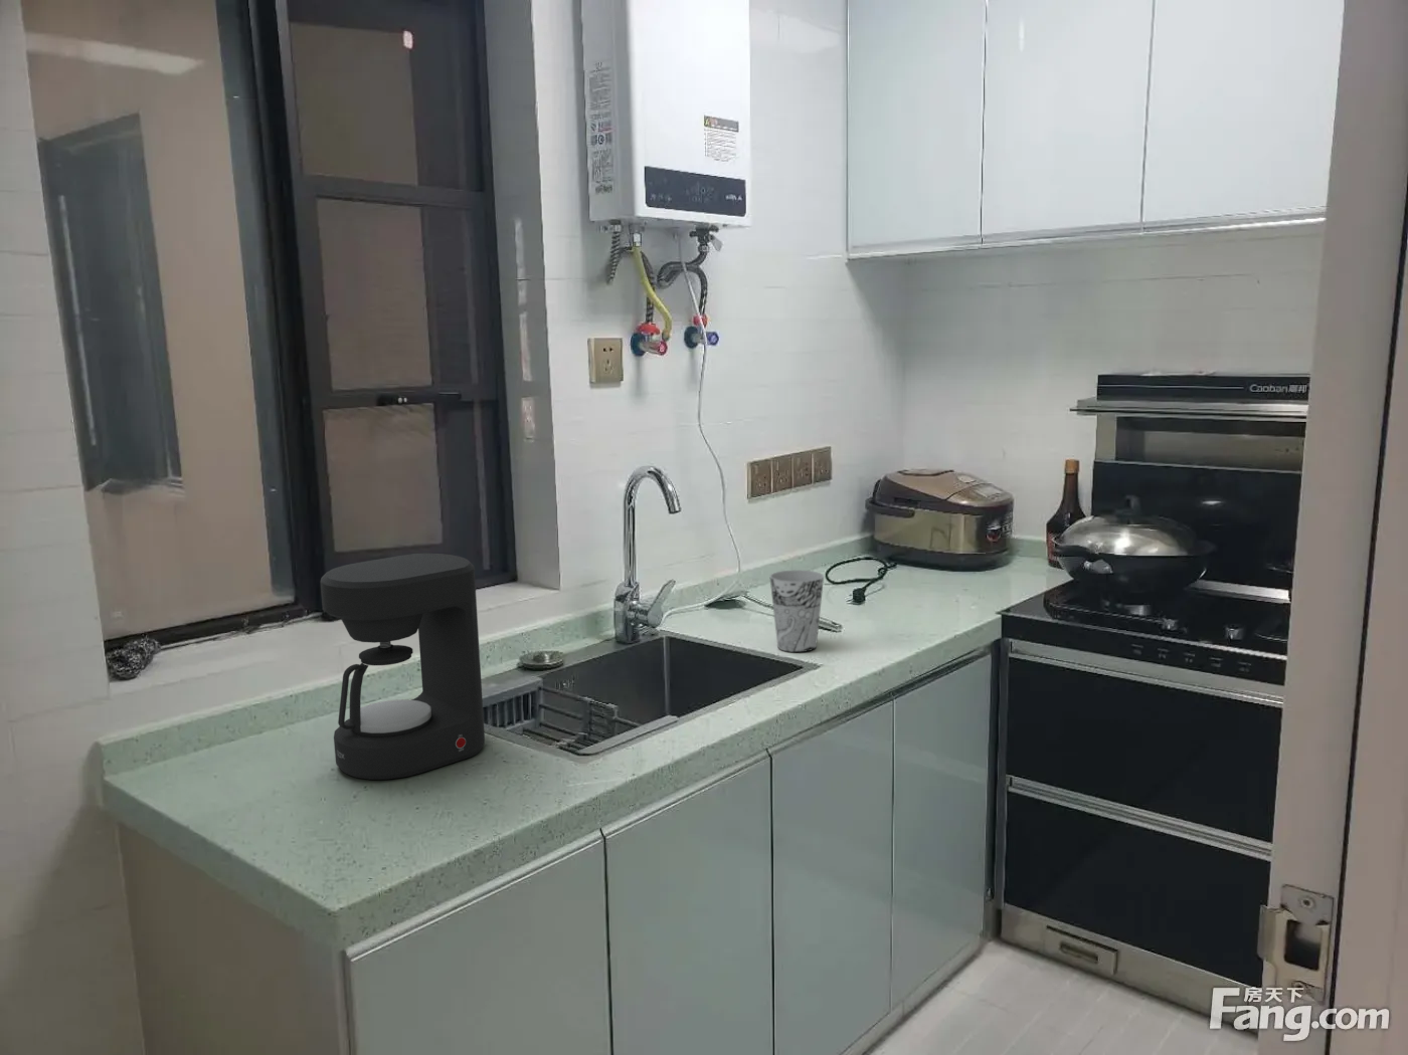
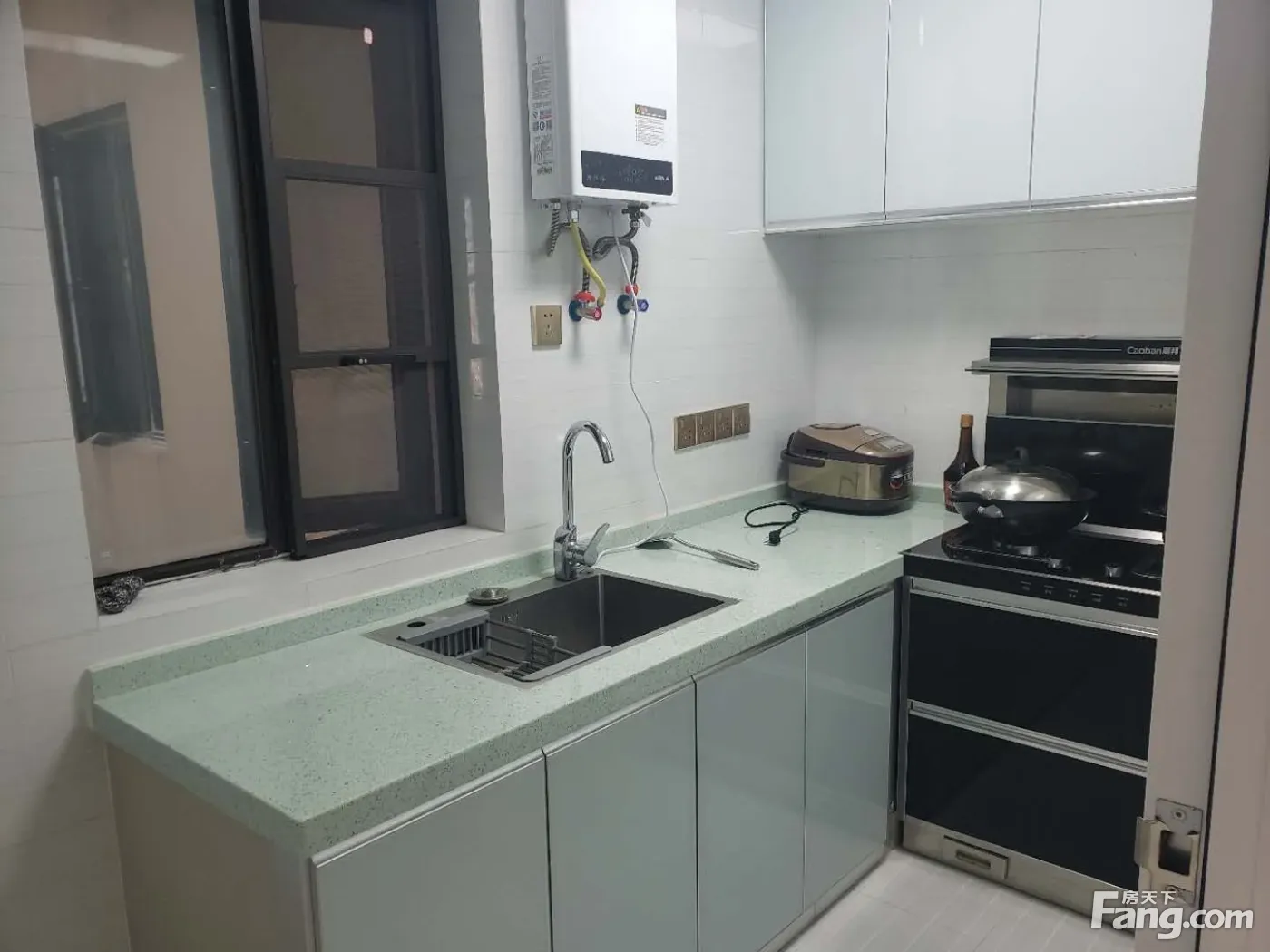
- coffee maker [319,553,486,780]
- cup [768,569,825,653]
